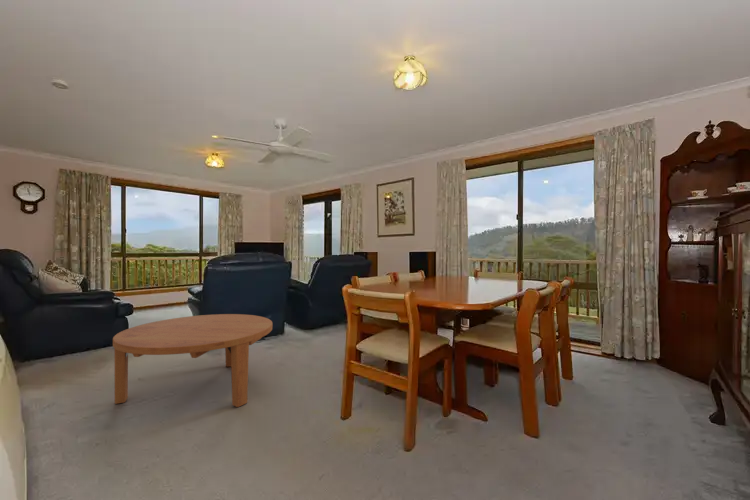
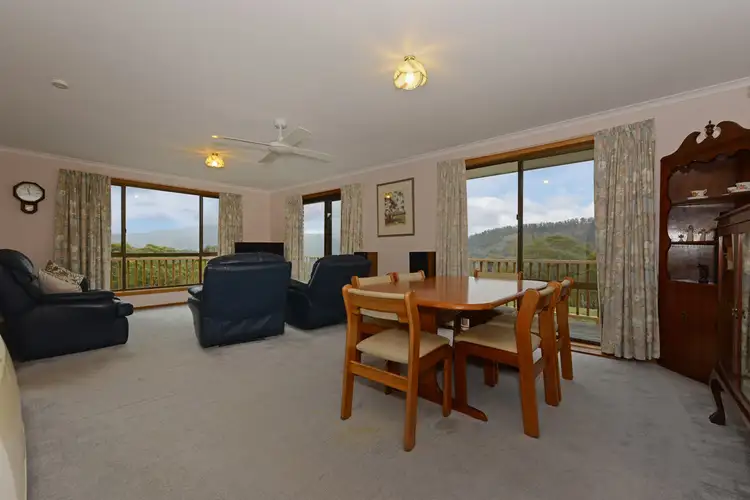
- coffee table [112,313,273,408]
